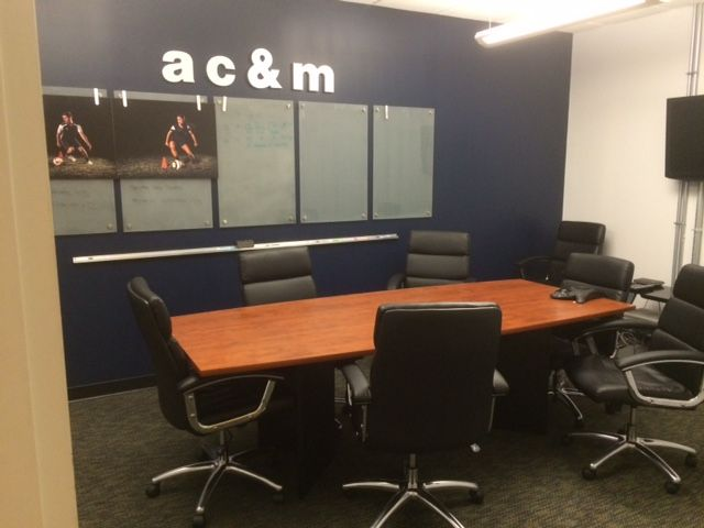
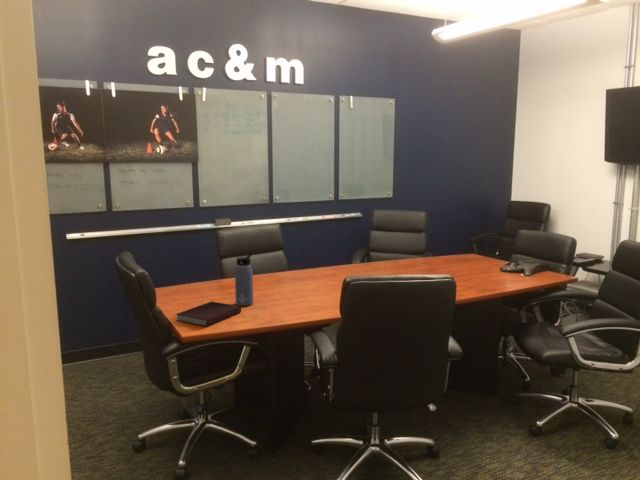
+ water bottle [234,251,255,307]
+ notebook [175,301,242,327]
